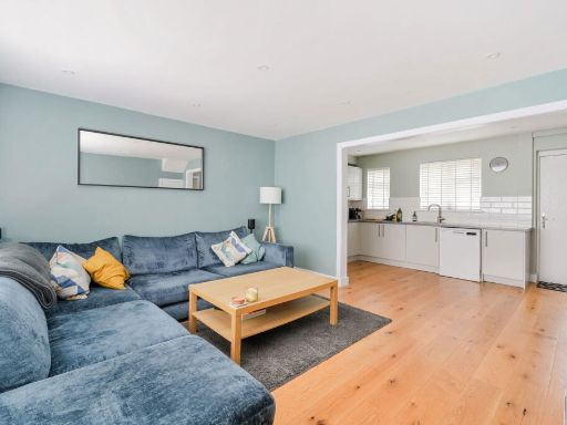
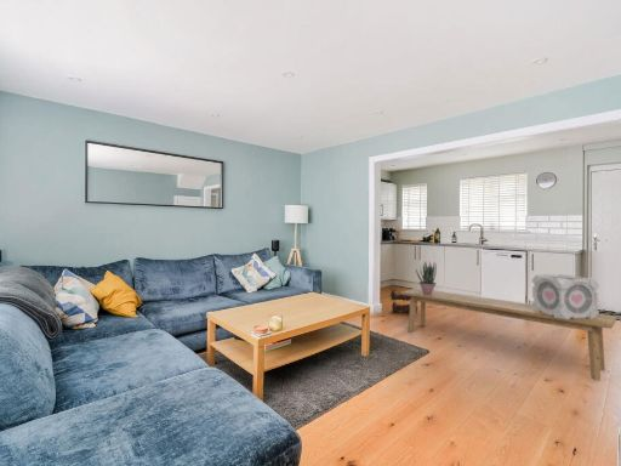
+ decorative container [530,273,600,319]
+ potted plant [415,261,438,295]
+ bench [399,286,619,382]
+ boots [389,289,418,314]
